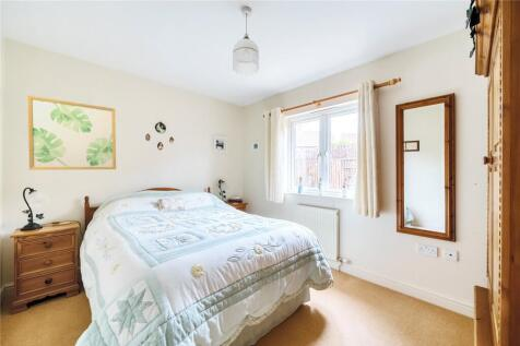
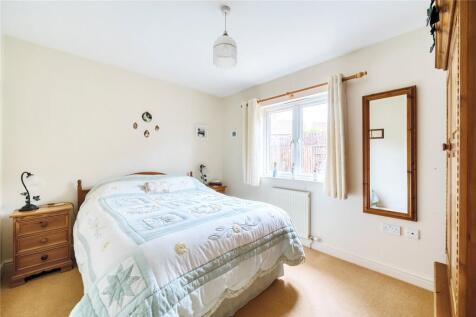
- wall art [26,95,117,170]
